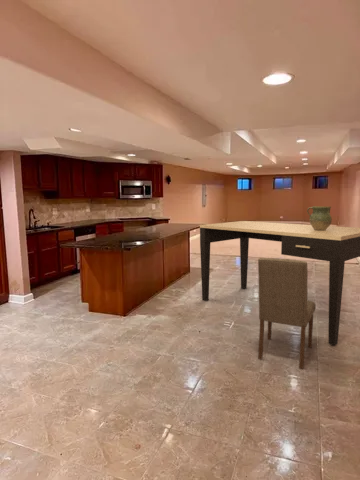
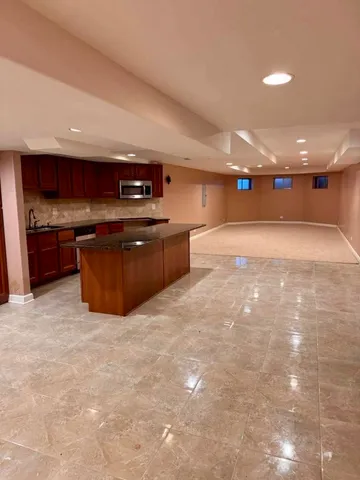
- dining chair [257,257,316,370]
- ceramic jug [306,205,333,231]
- dining table [199,220,360,346]
